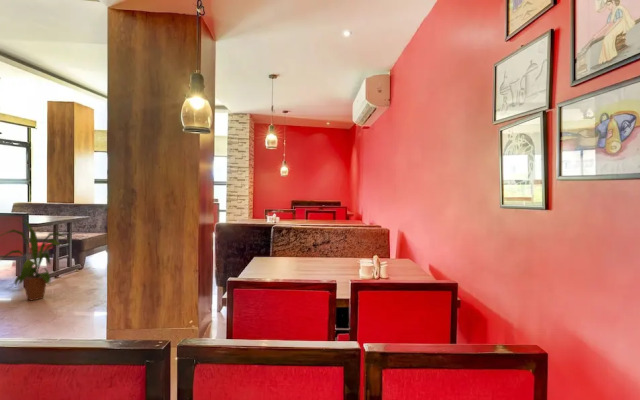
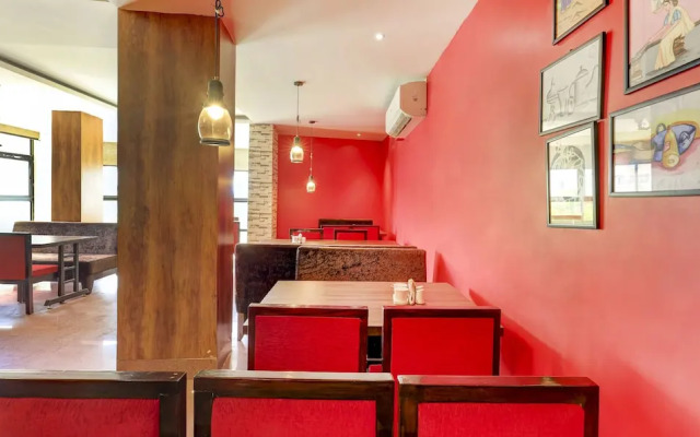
- house plant [0,219,73,301]
